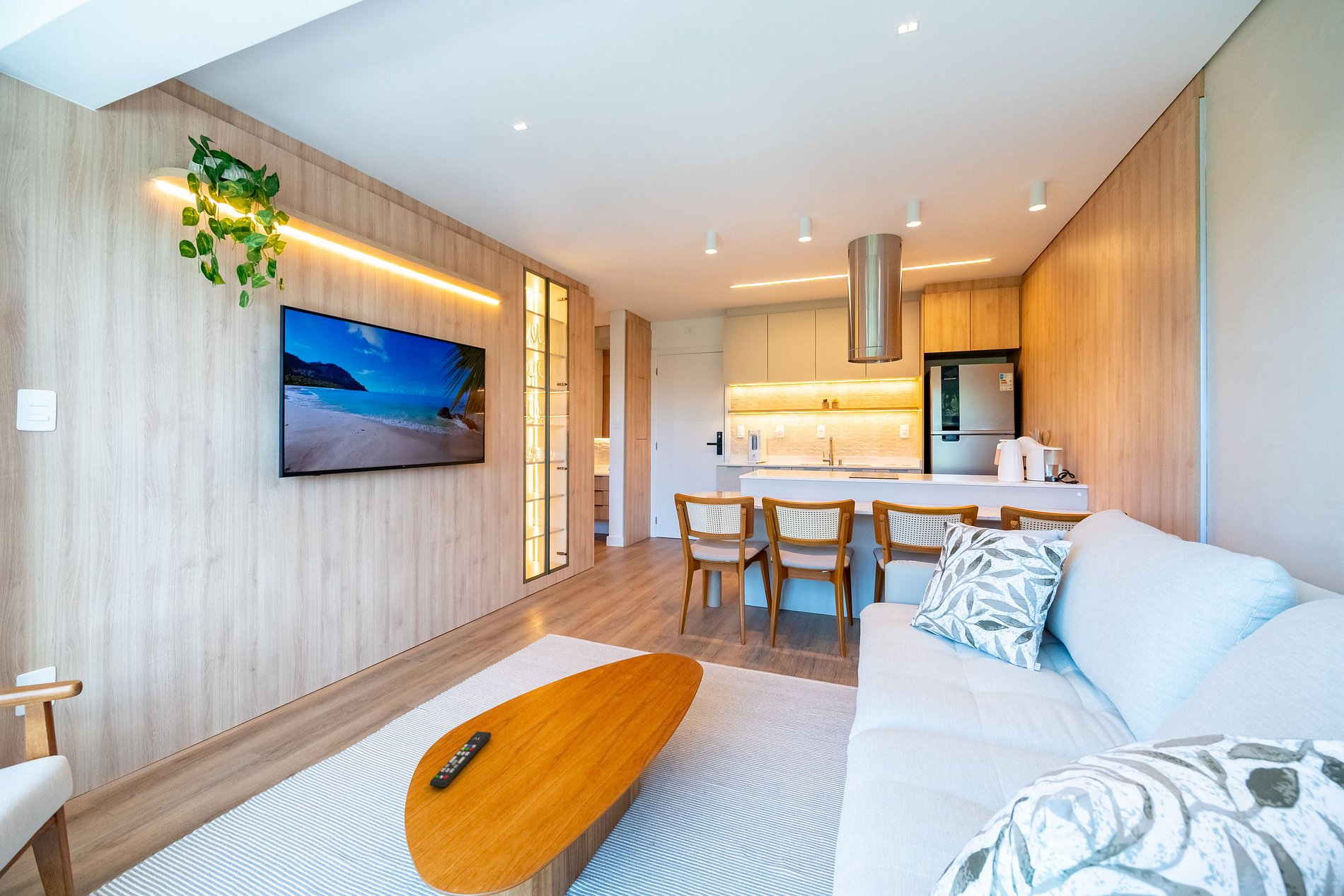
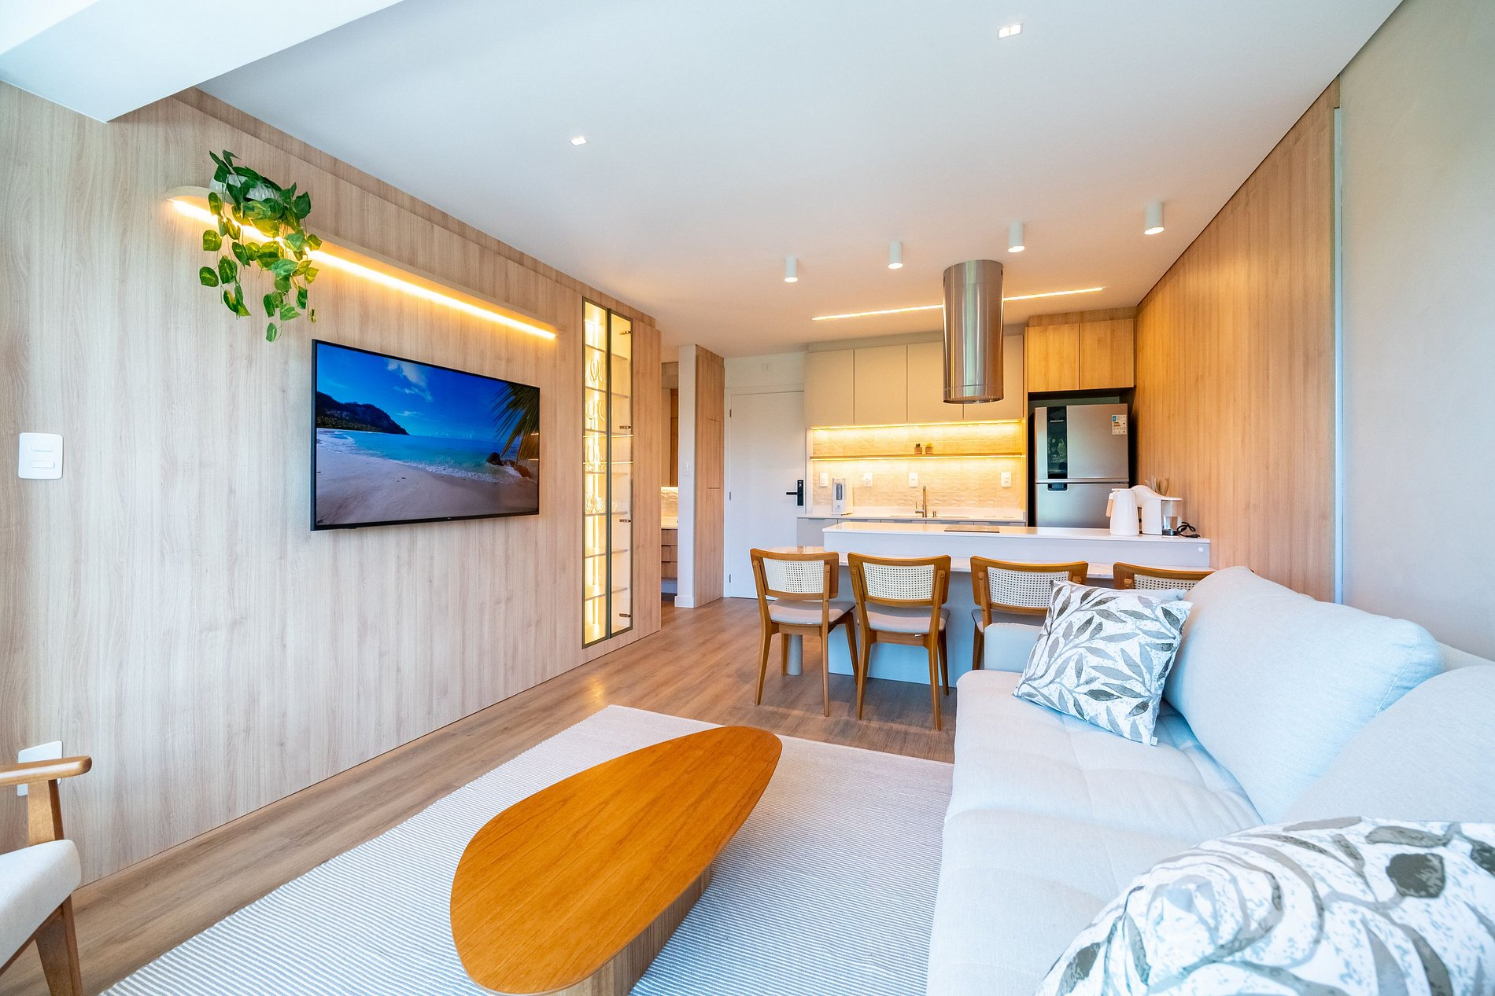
- remote control [429,731,492,788]
